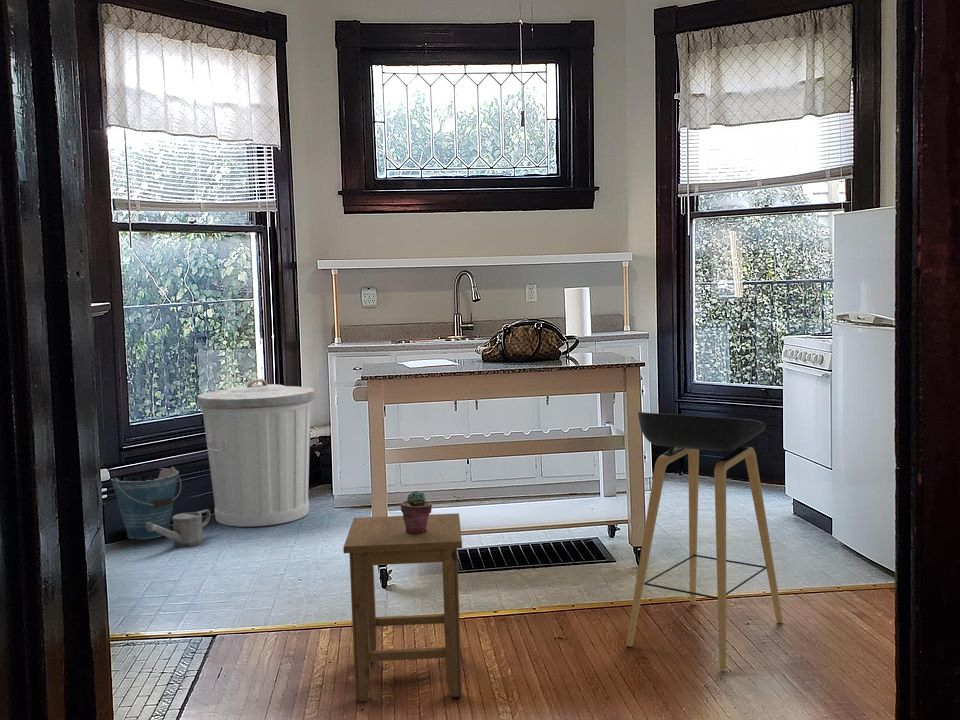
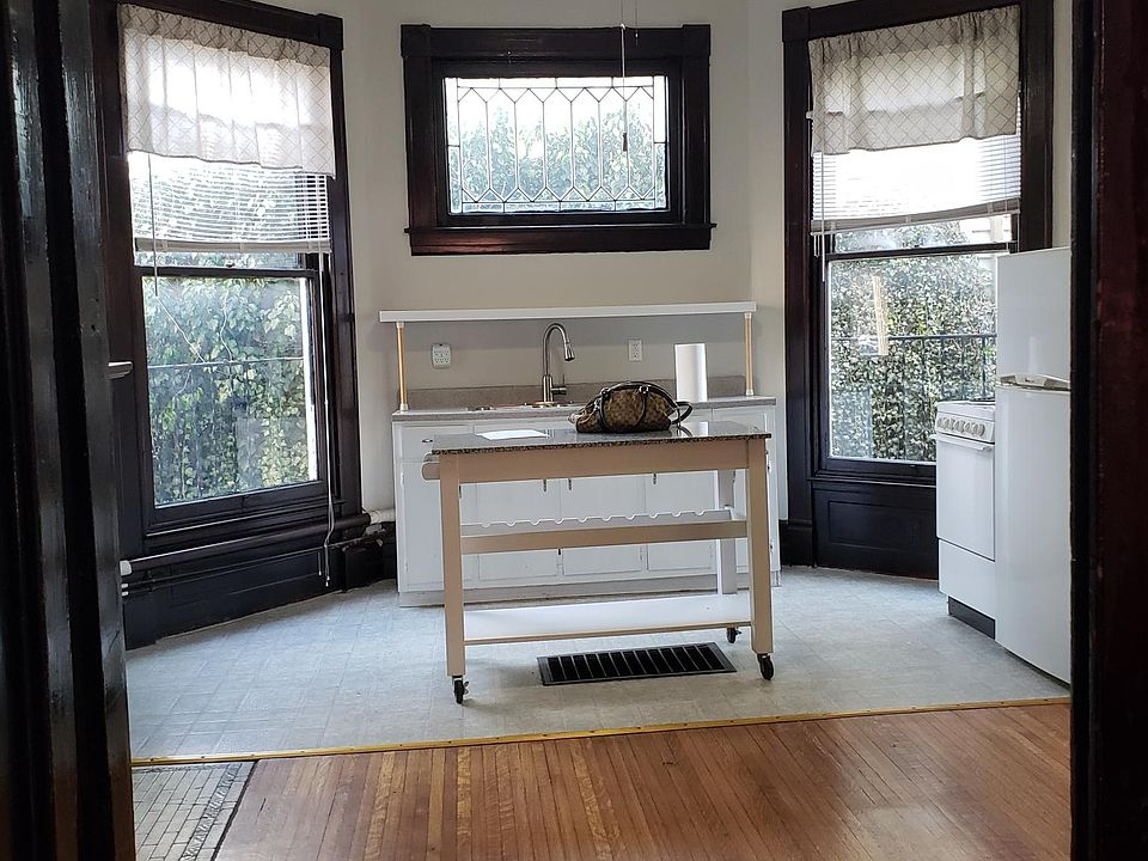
- potted succulent [400,490,433,534]
- stool [343,512,463,703]
- stool [625,411,784,670]
- watering can [146,508,211,548]
- bucket [110,466,182,540]
- trash can [196,378,316,528]
